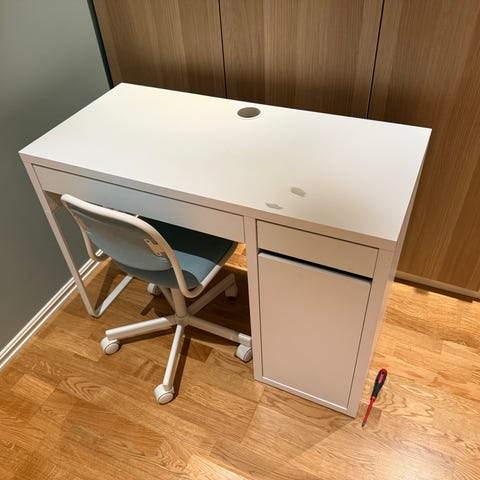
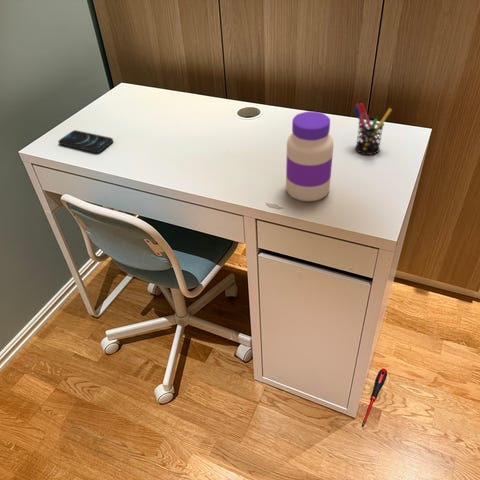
+ jar [285,111,334,202]
+ pen holder [353,102,393,156]
+ smartphone [57,129,114,154]
